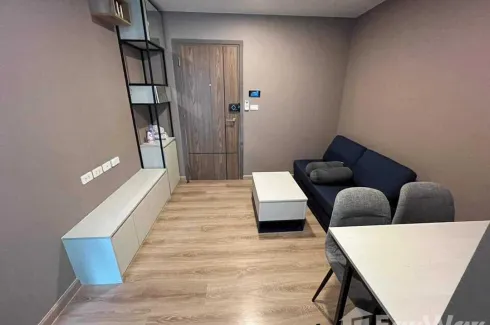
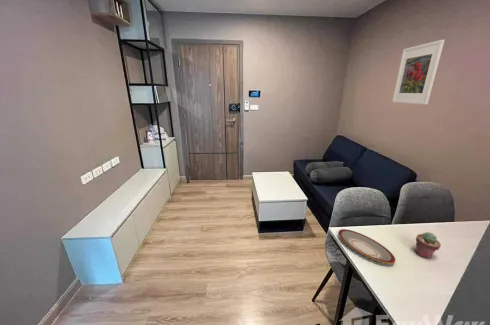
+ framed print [391,39,446,105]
+ plate [337,228,396,265]
+ potted succulent [414,231,442,259]
